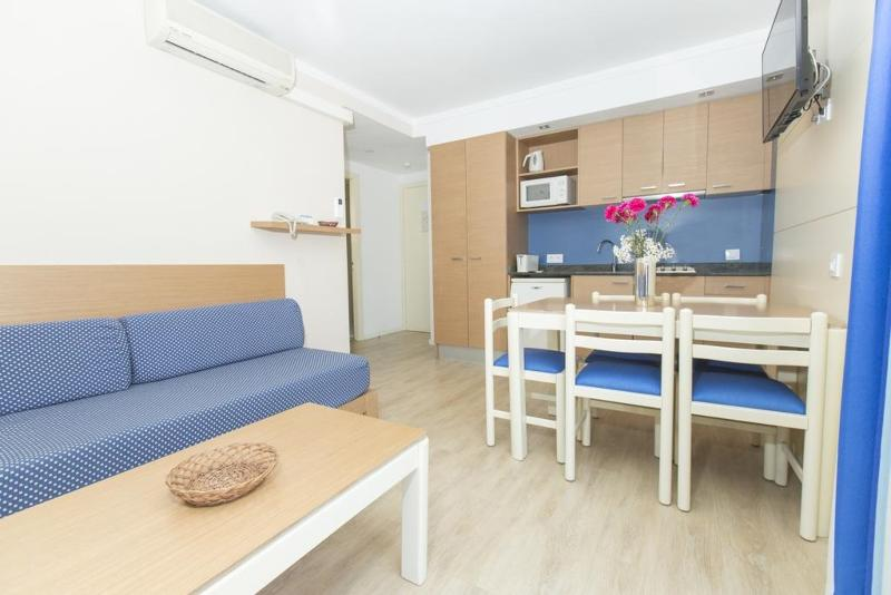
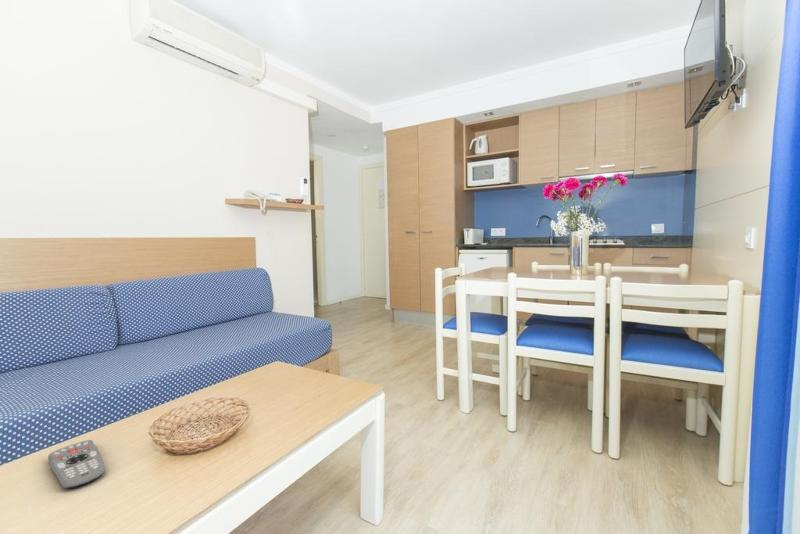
+ remote control [47,439,106,490]
